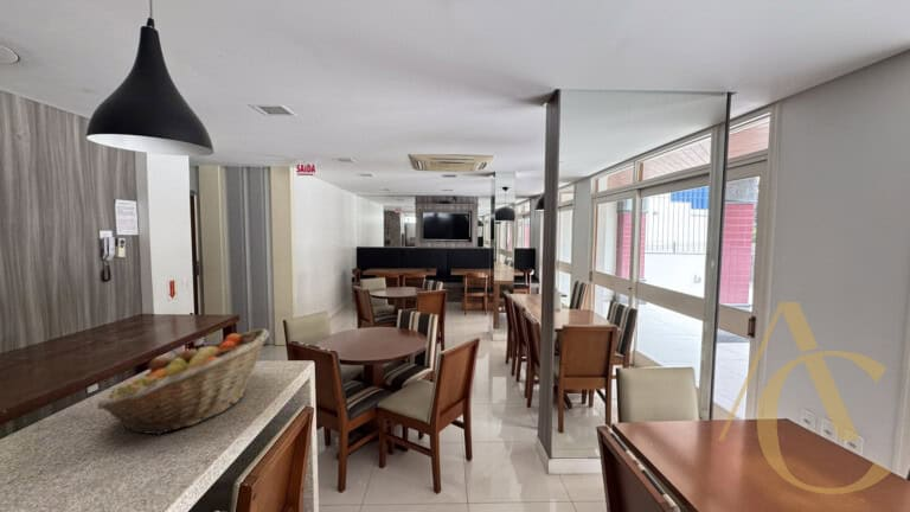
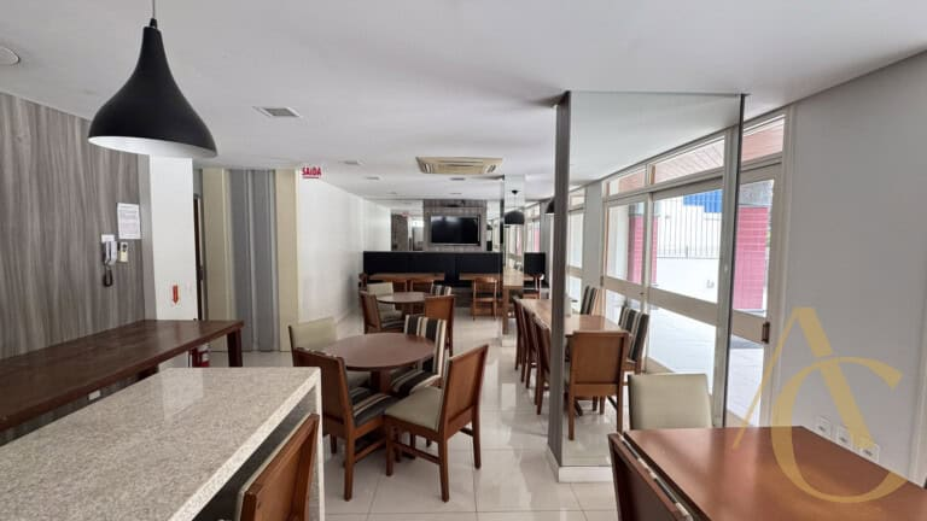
- fruit basket [95,327,270,436]
